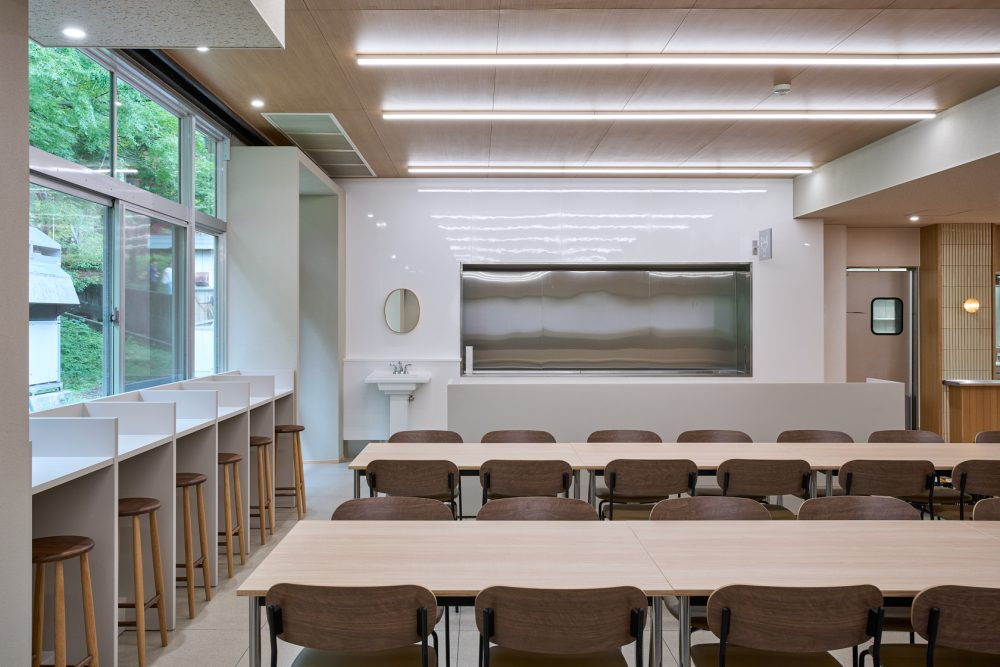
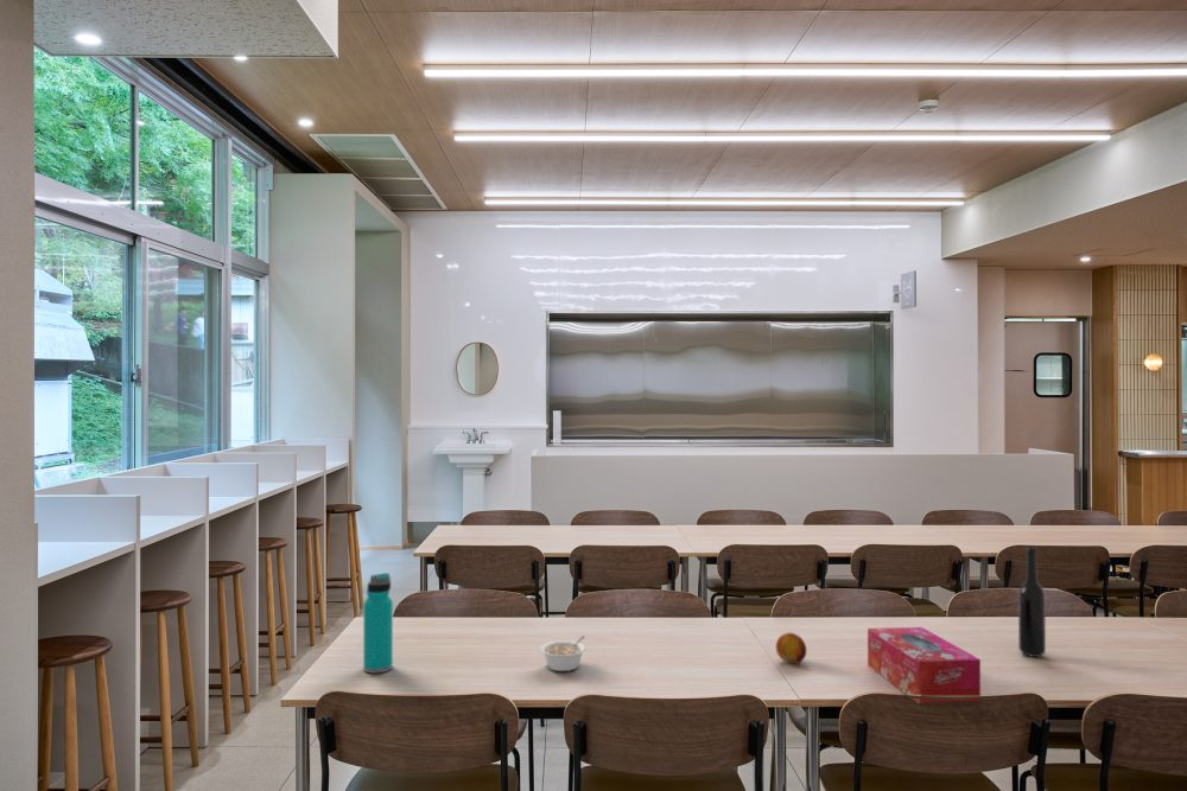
+ tissue box [867,626,982,704]
+ bottle [1017,546,1047,658]
+ legume [539,634,588,672]
+ water bottle [362,572,394,674]
+ fruit [775,632,807,664]
